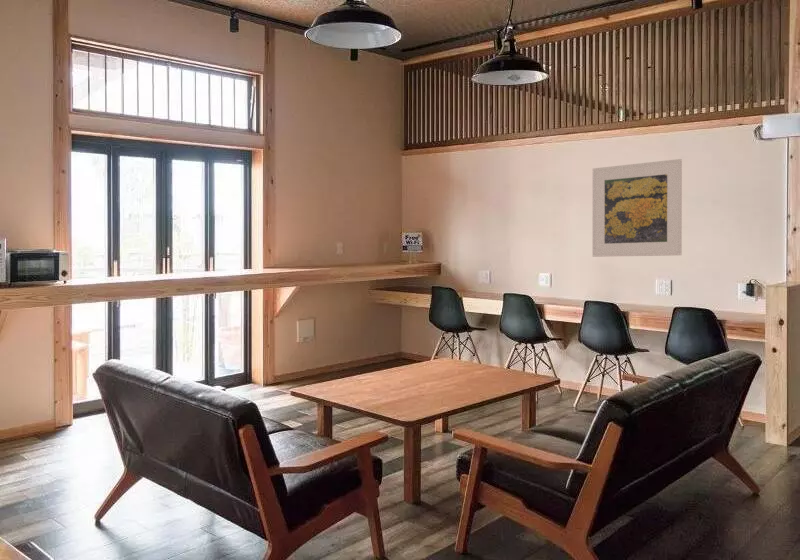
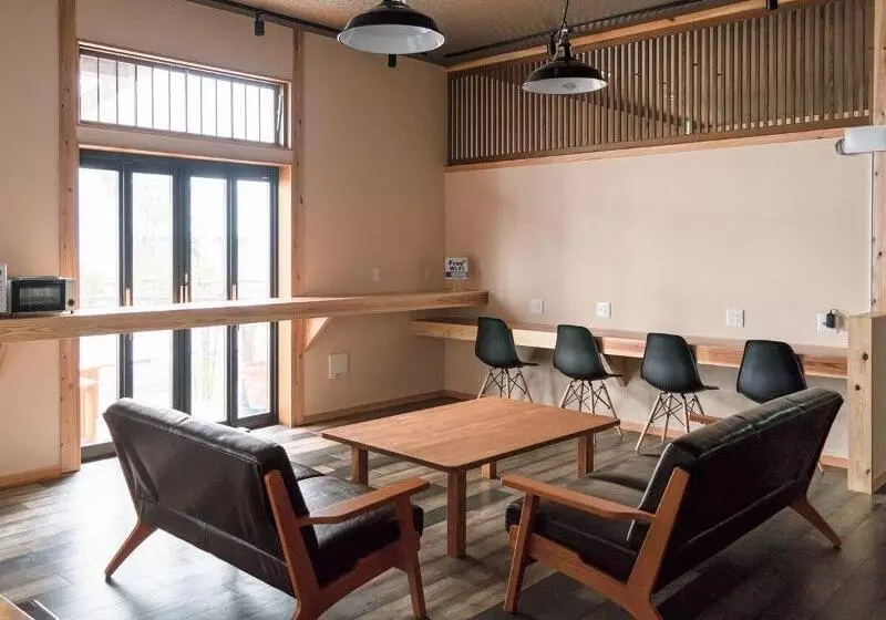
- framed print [592,158,683,258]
